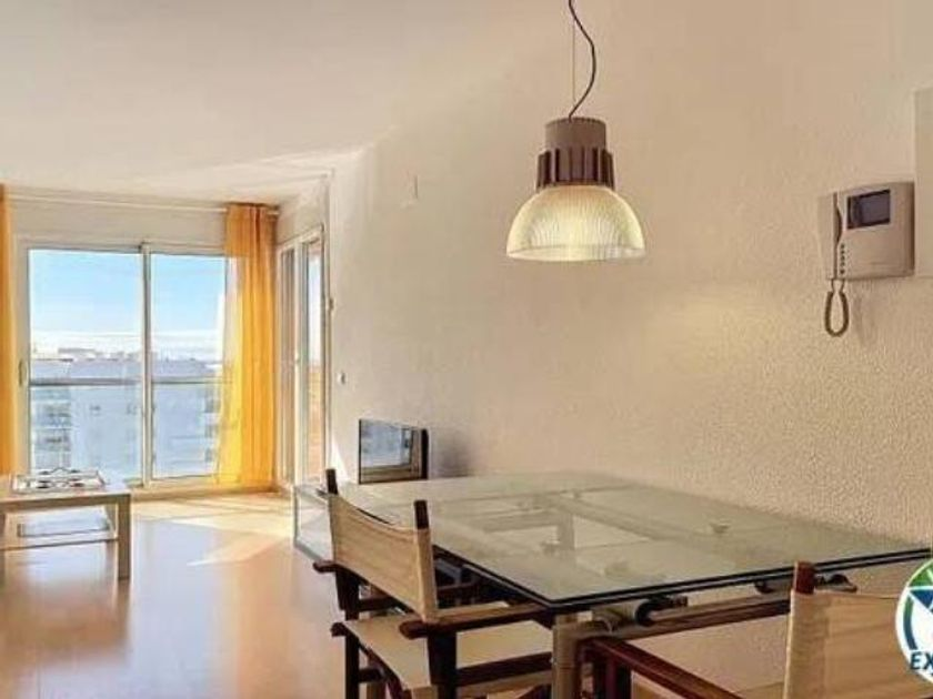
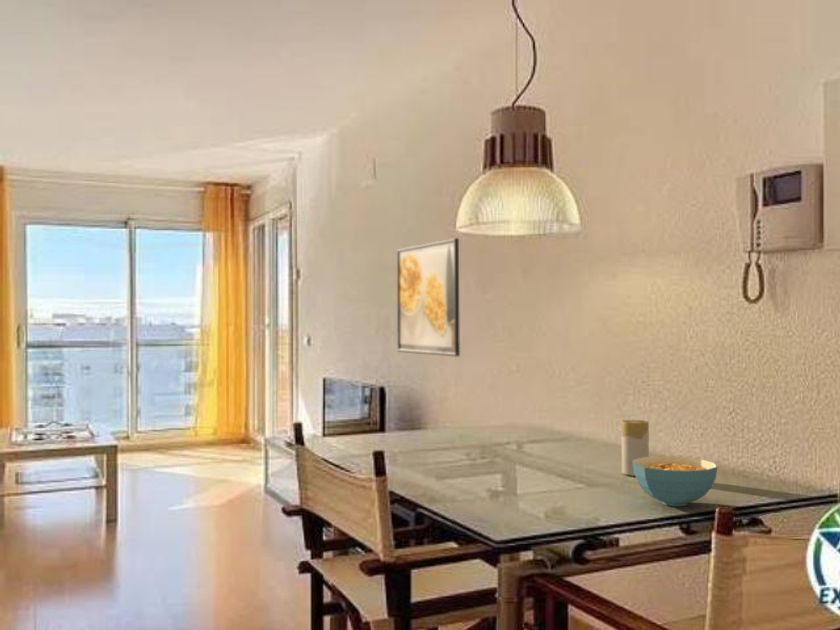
+ cereal bowl [633,455,718,507]
+ candle [620,419,650,477]
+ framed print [396,237,461,357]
